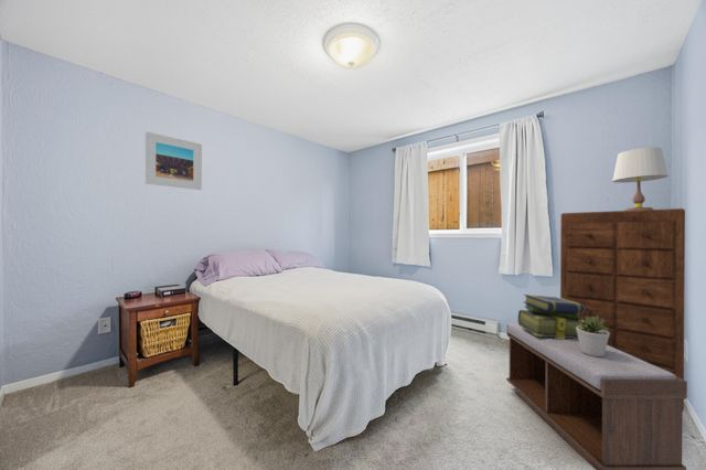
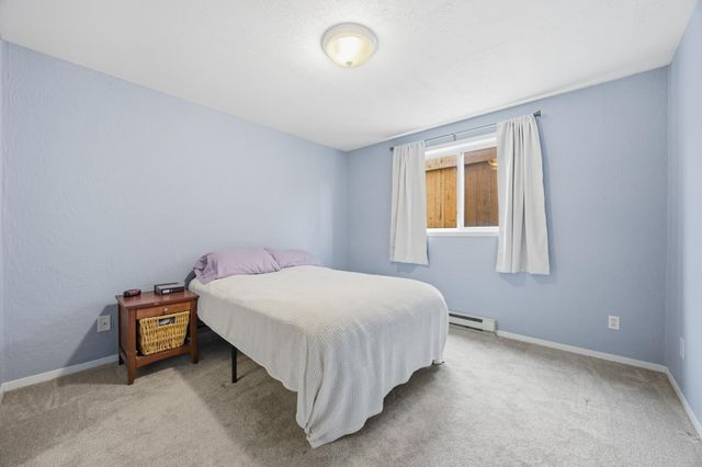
- bench [505,322,688,470]
- potted plant [576,316,610,356]
- dresser [559,207,686,412]
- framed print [145,130,203,191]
- stack of books [517,293,585,339]
- table lamp [611,146,670,211]
